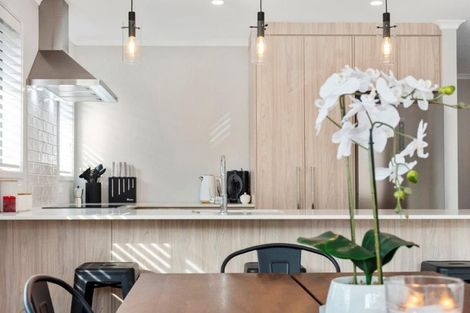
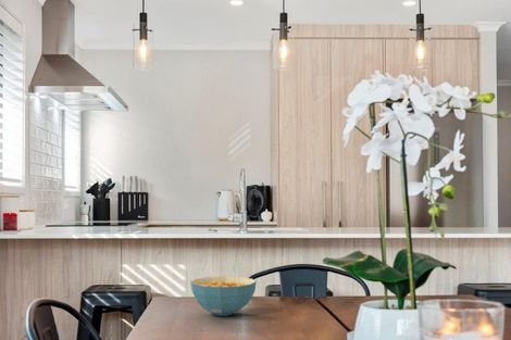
+ cereal bowl [189,275,258,317]
